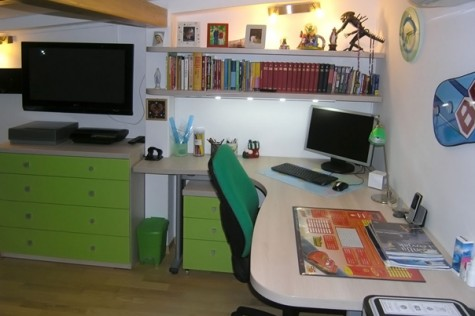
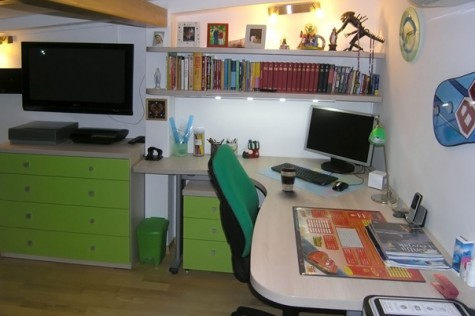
+ stapler [430,272,460,299]
+ coffee cup [280,166,298,192]
